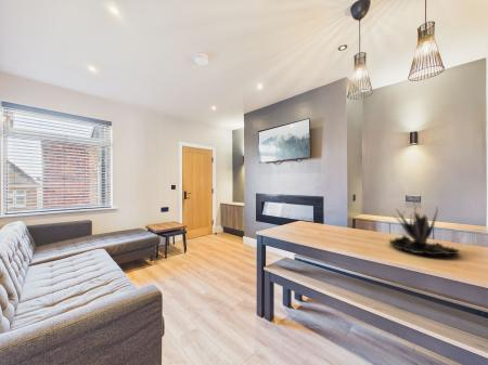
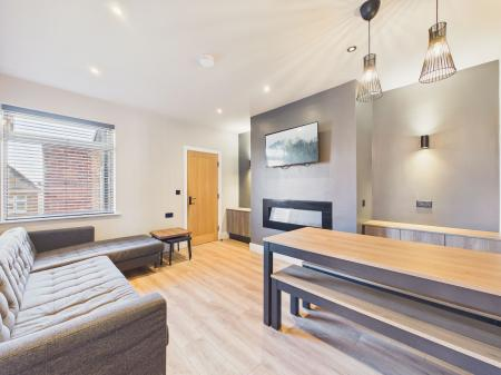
- plant [388,201,460,256]
